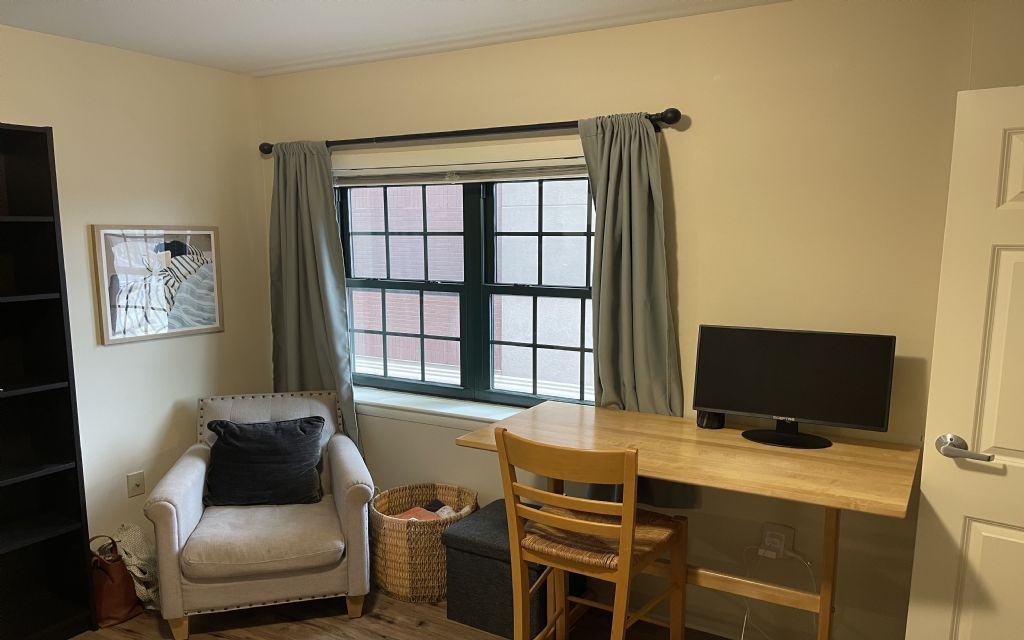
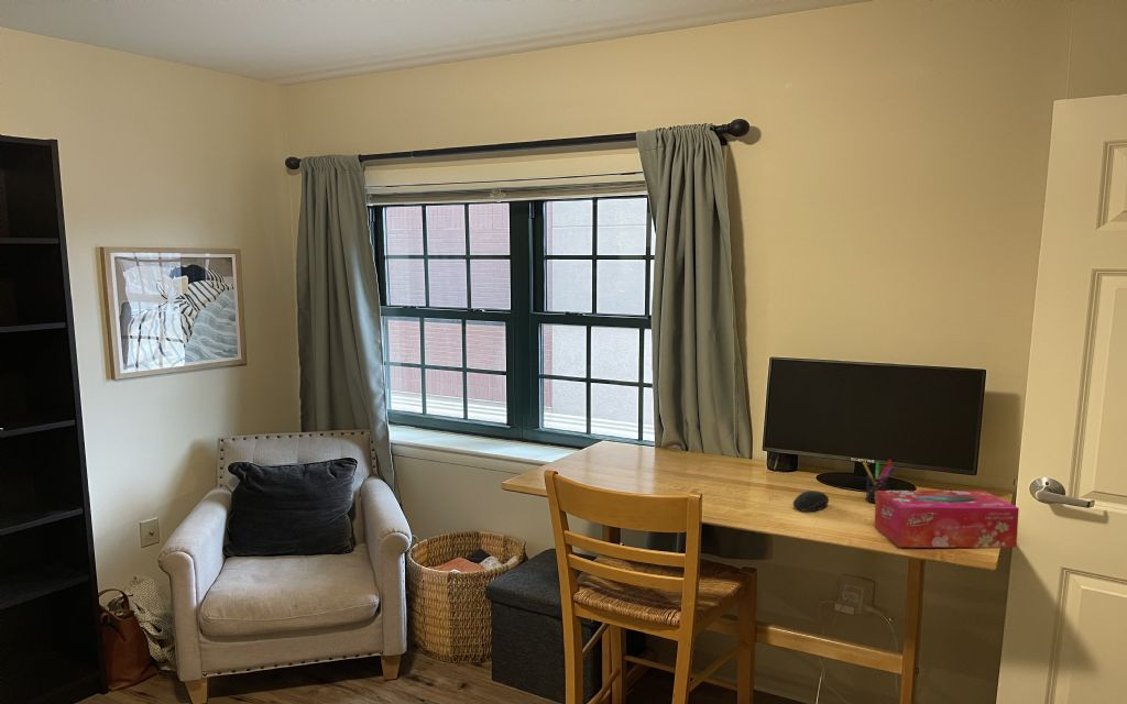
+ computer mouse [791,490,830,513]
+ pen holder [862,459,896,504]
+ tissue box [874,490,1020,549]
